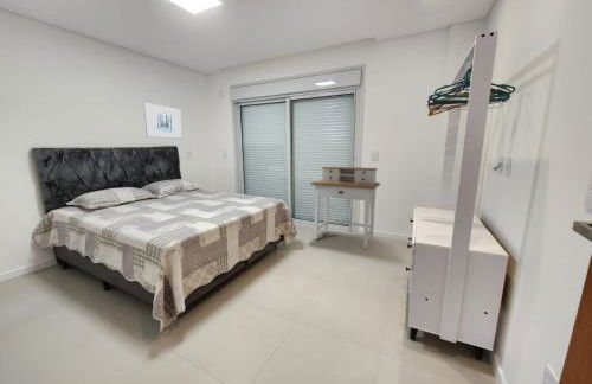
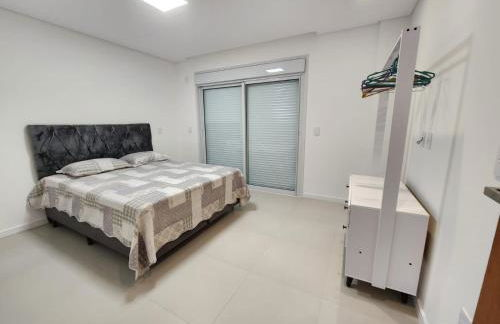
- desk [309,166,381,250]
- wall art [143,102,184,140]
